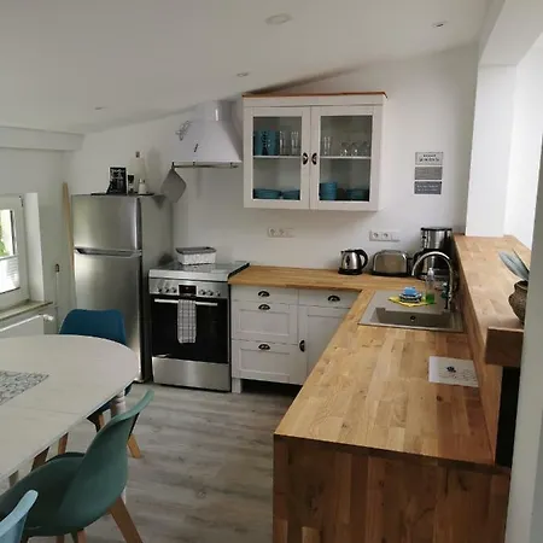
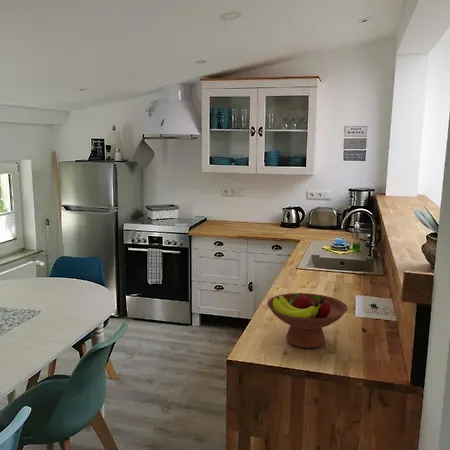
+ fruit bowl [266,292,349,349]
